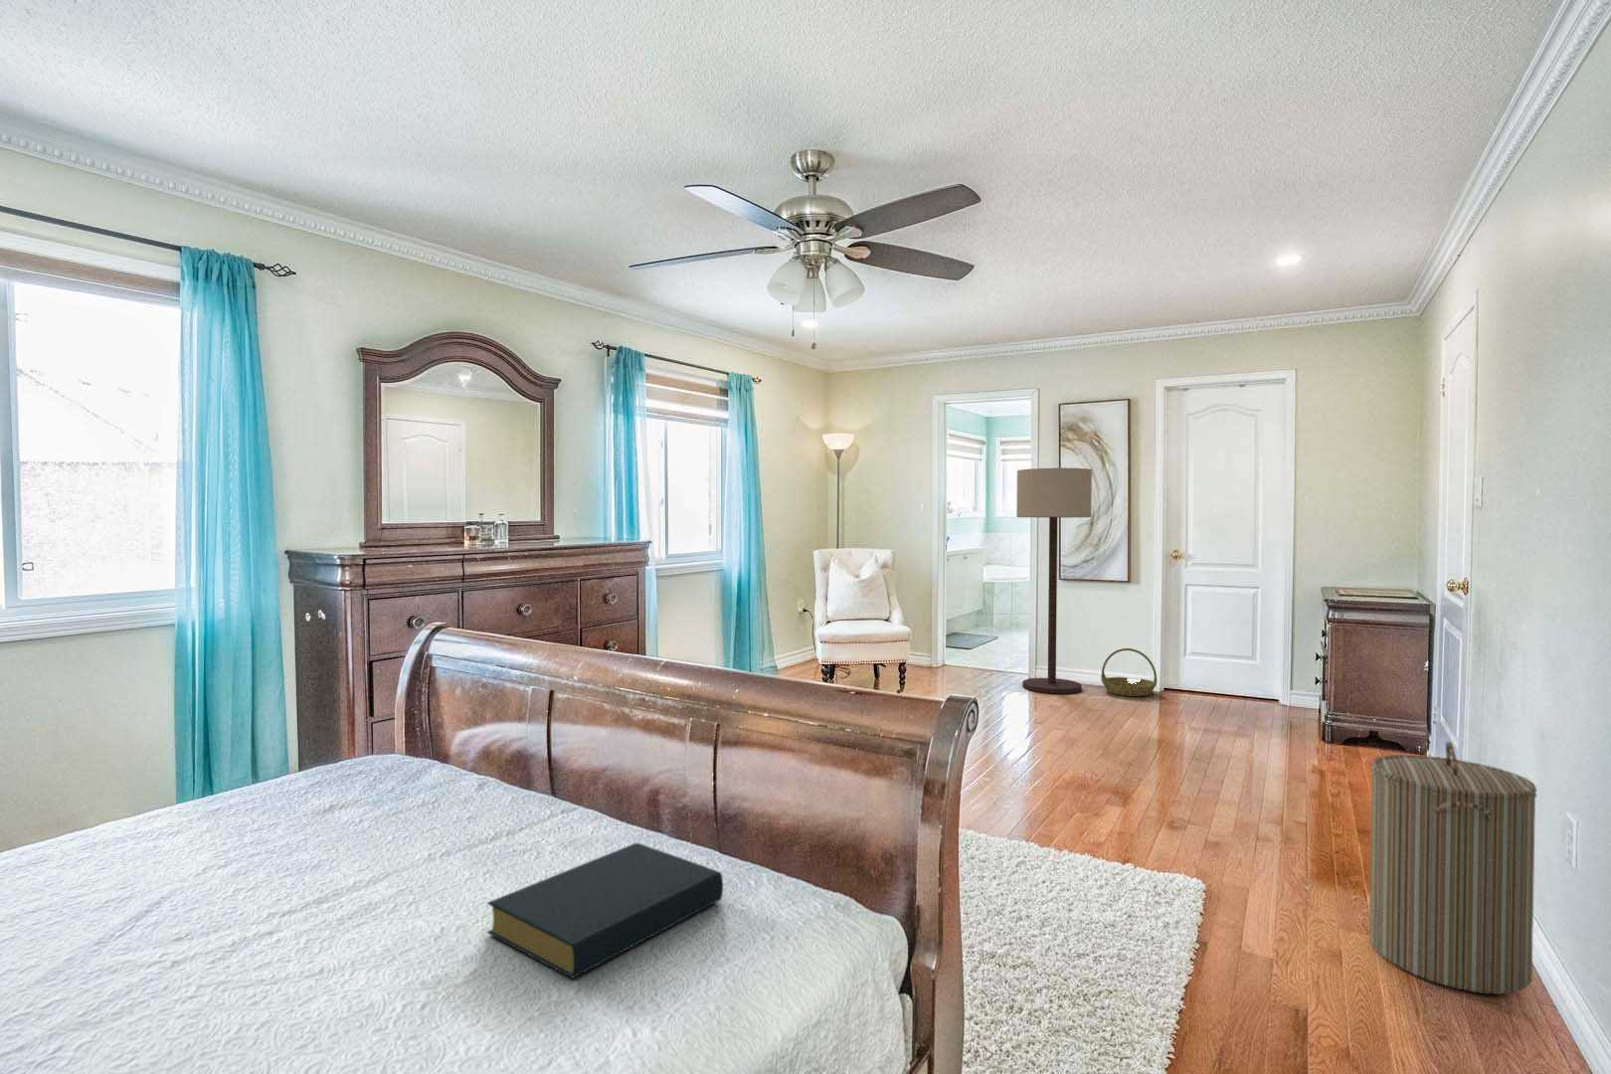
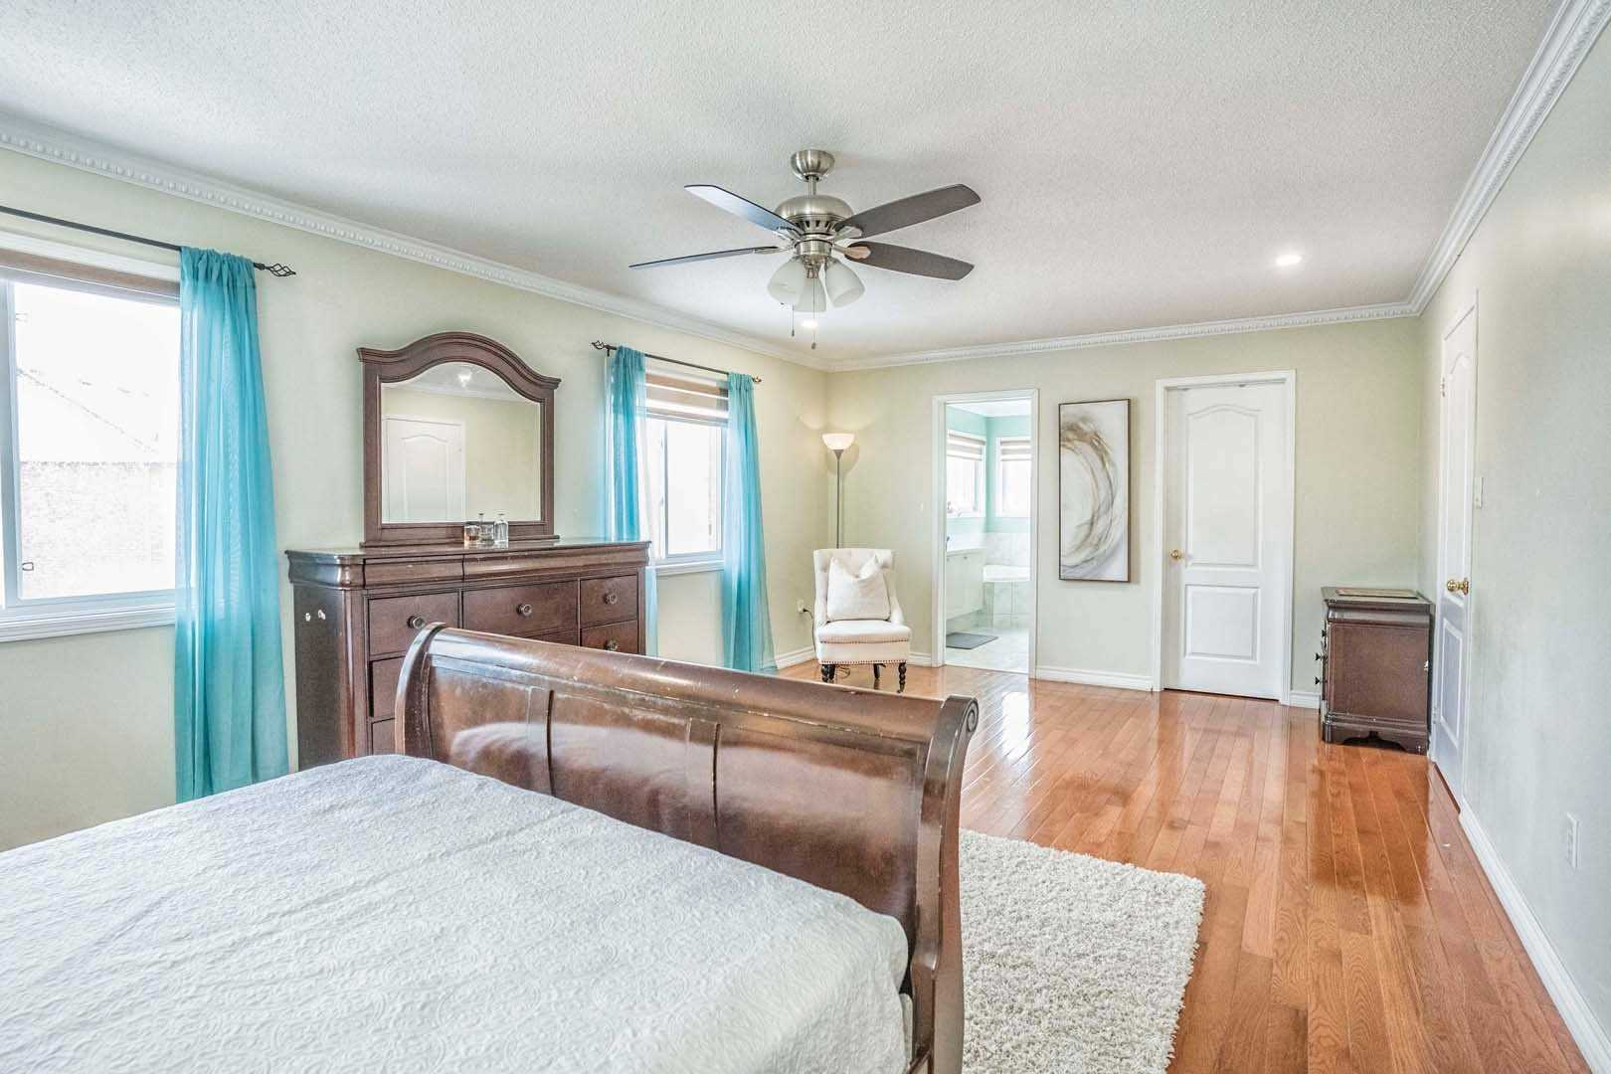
- laundry hamper [1369,740,1538,995]
- basket [1100,647,1158,698]
- hardback book [487,841,724,979]
- floor lamp [1015,467,1093,694]
